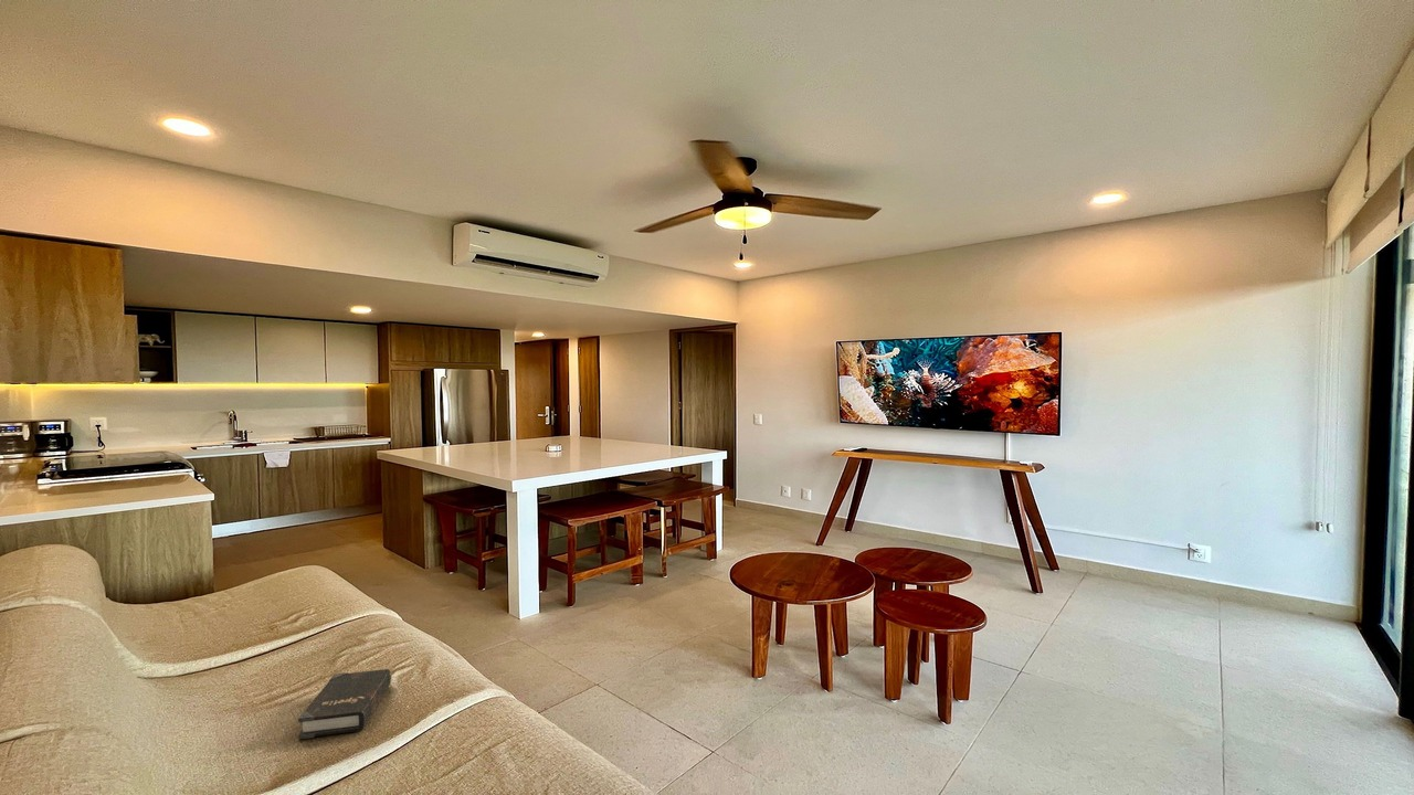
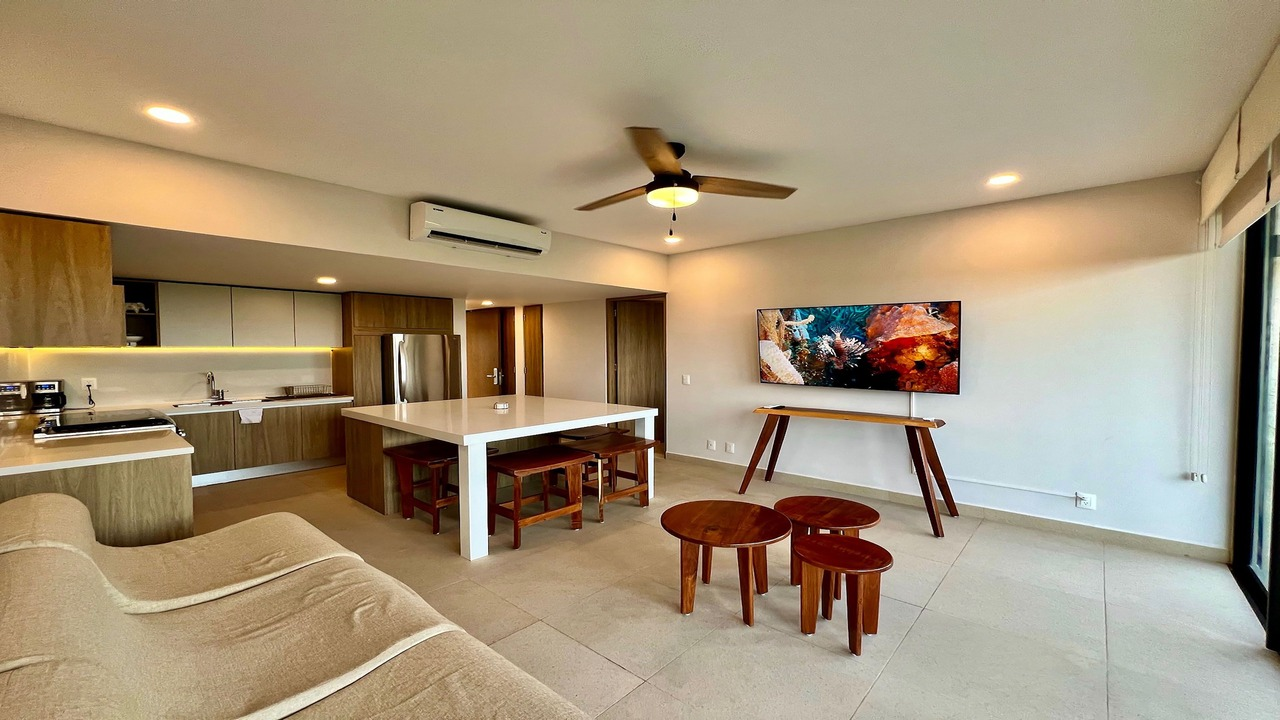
- hardback book [297,668,392,740]
